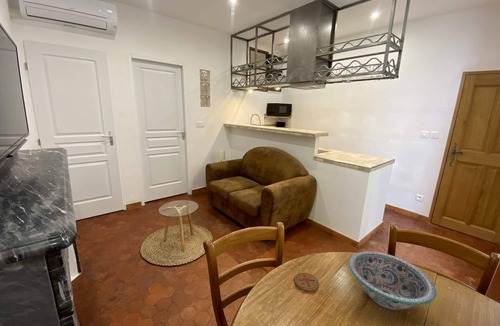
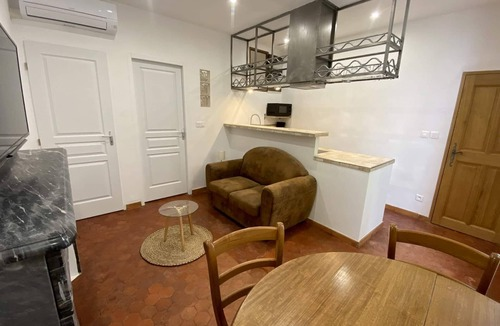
- coaster [294,272,320,292]
- decorative bowl [348,250,437,311]
